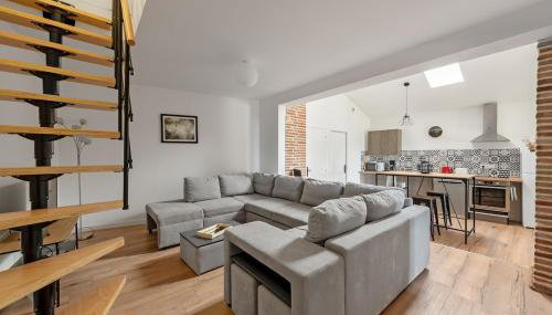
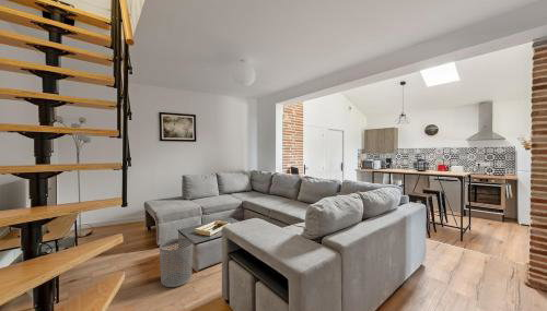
+ waste bin [159,237,194,288]
